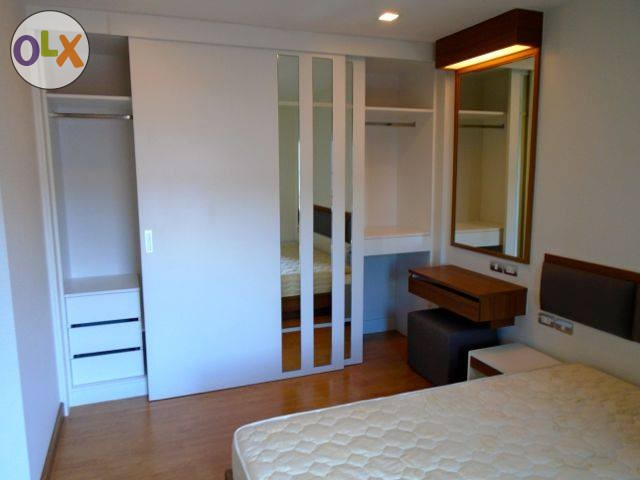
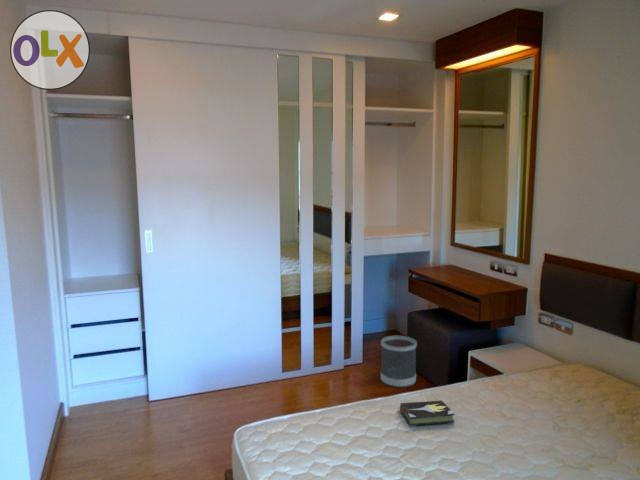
+ wastebasket [380,334,418,388]
+ hardback book [396,400,455,428]
